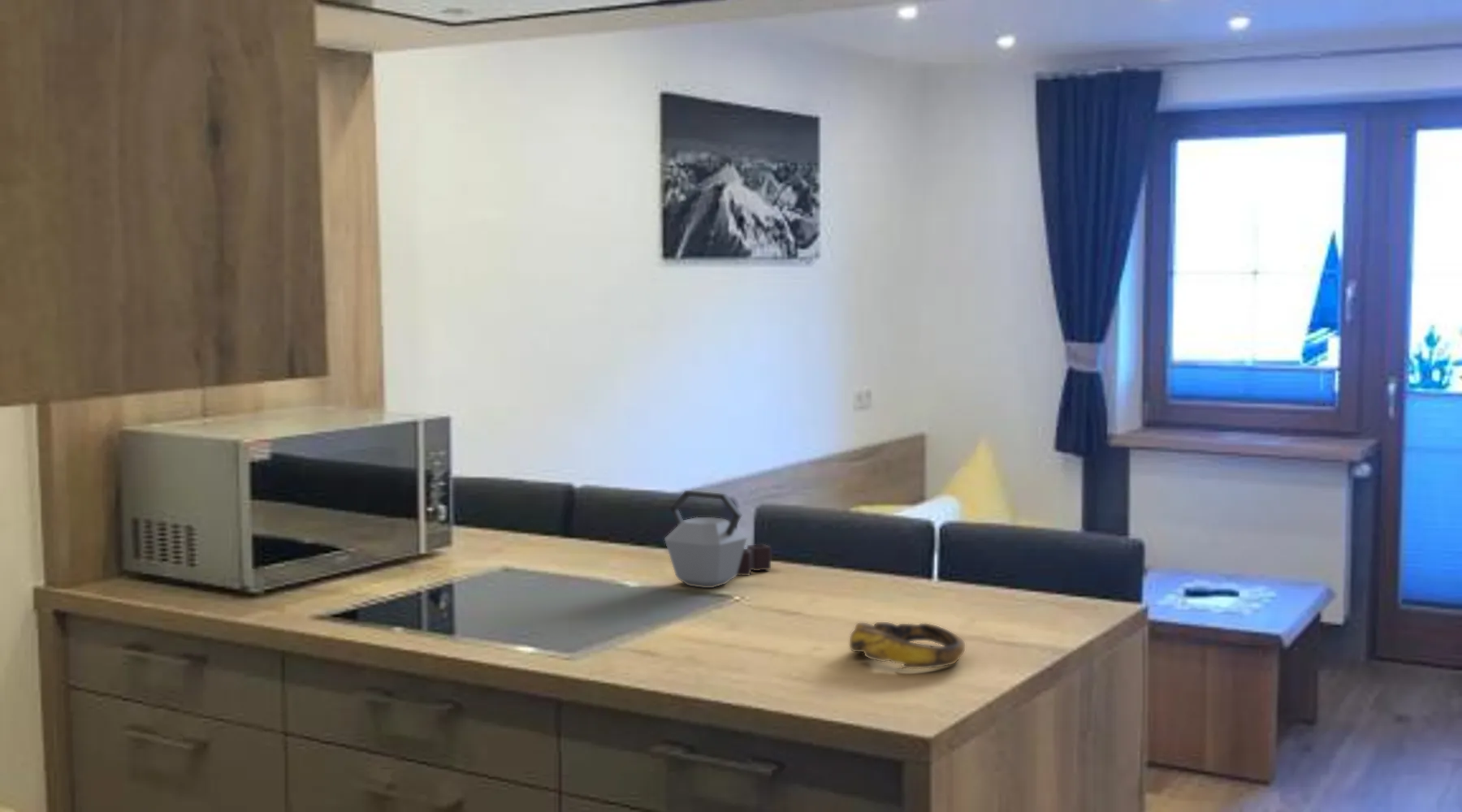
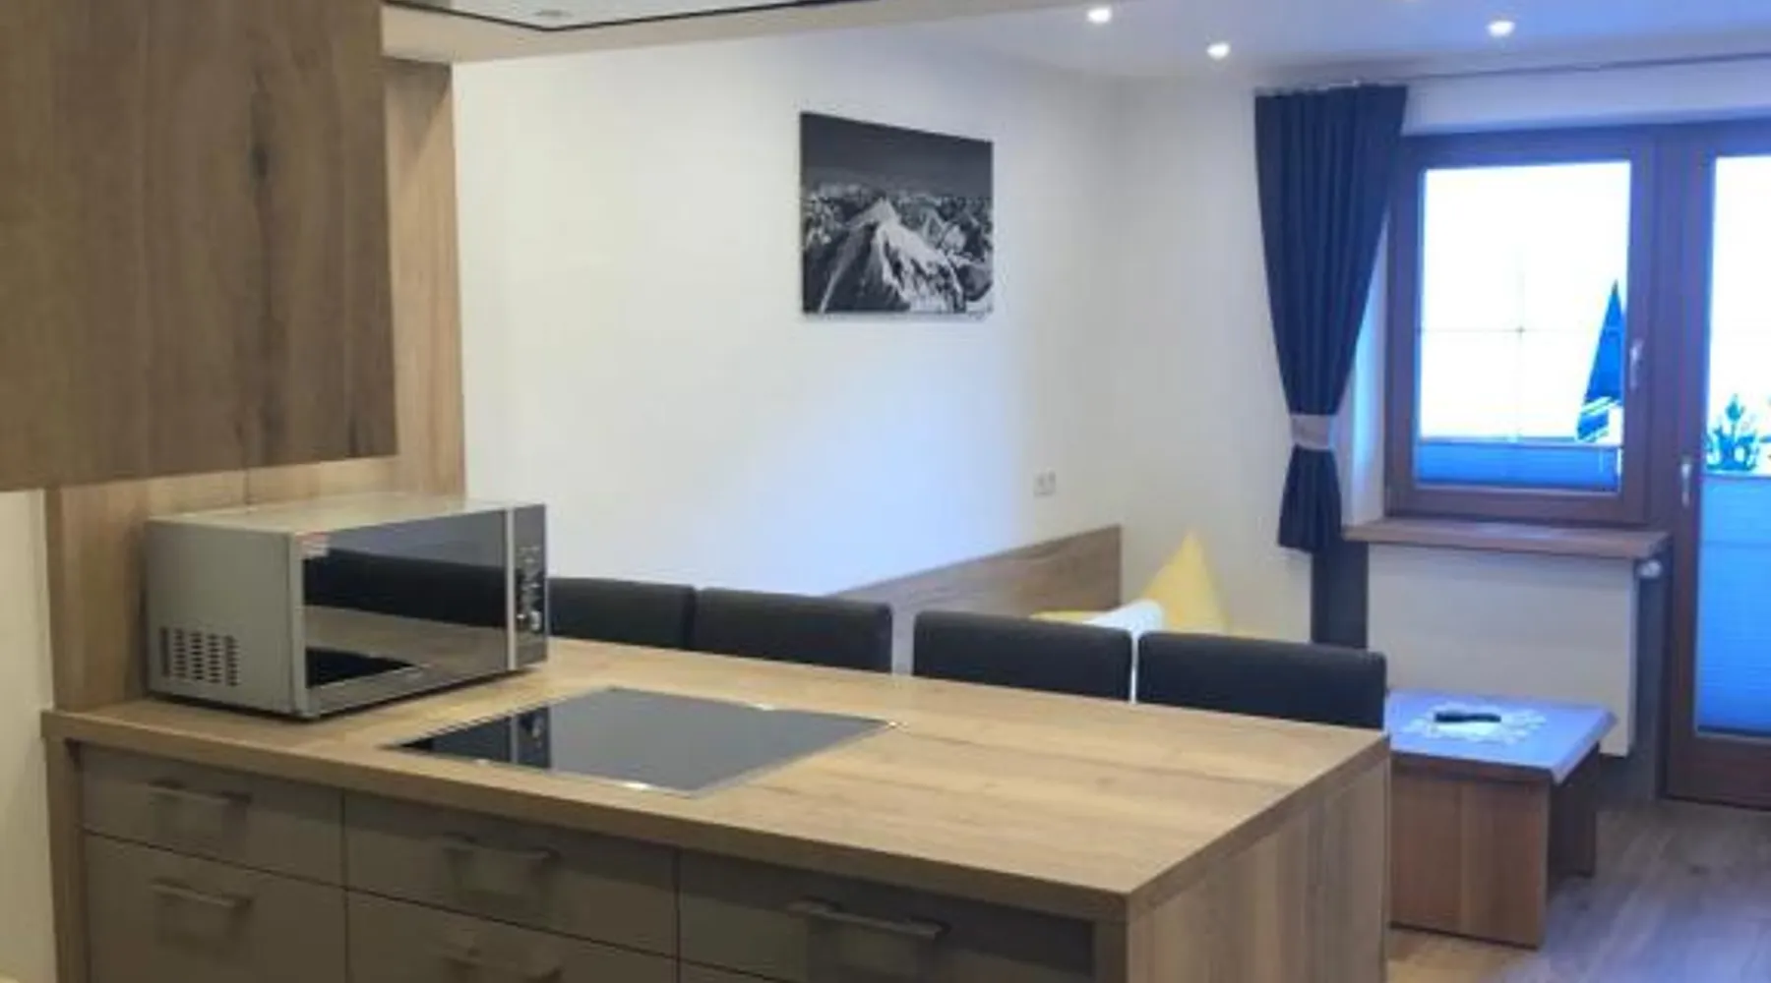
- kettle [664,490,772,589]
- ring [849,621,966,670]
